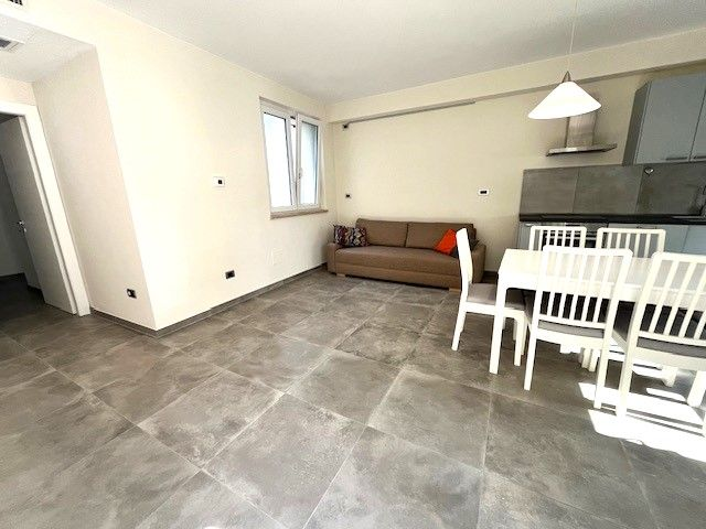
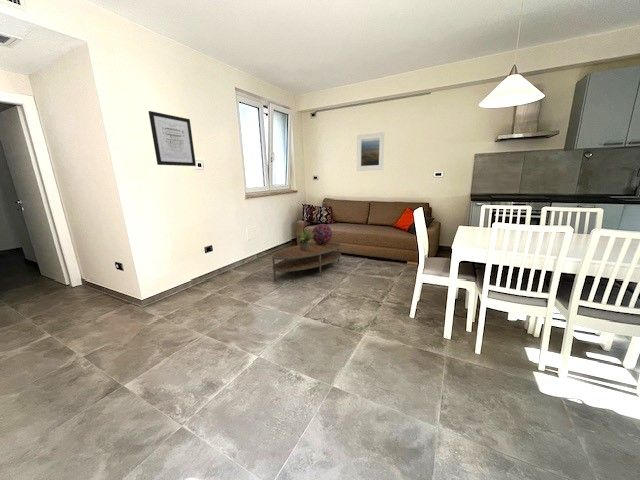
+ potted plant [295,229,314,251]
+ decorative sphere [311,223,333,245]
+ coffee table [271,241,342,281]
+ wall art [147,110,197,167]
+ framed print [356,131,385,172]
